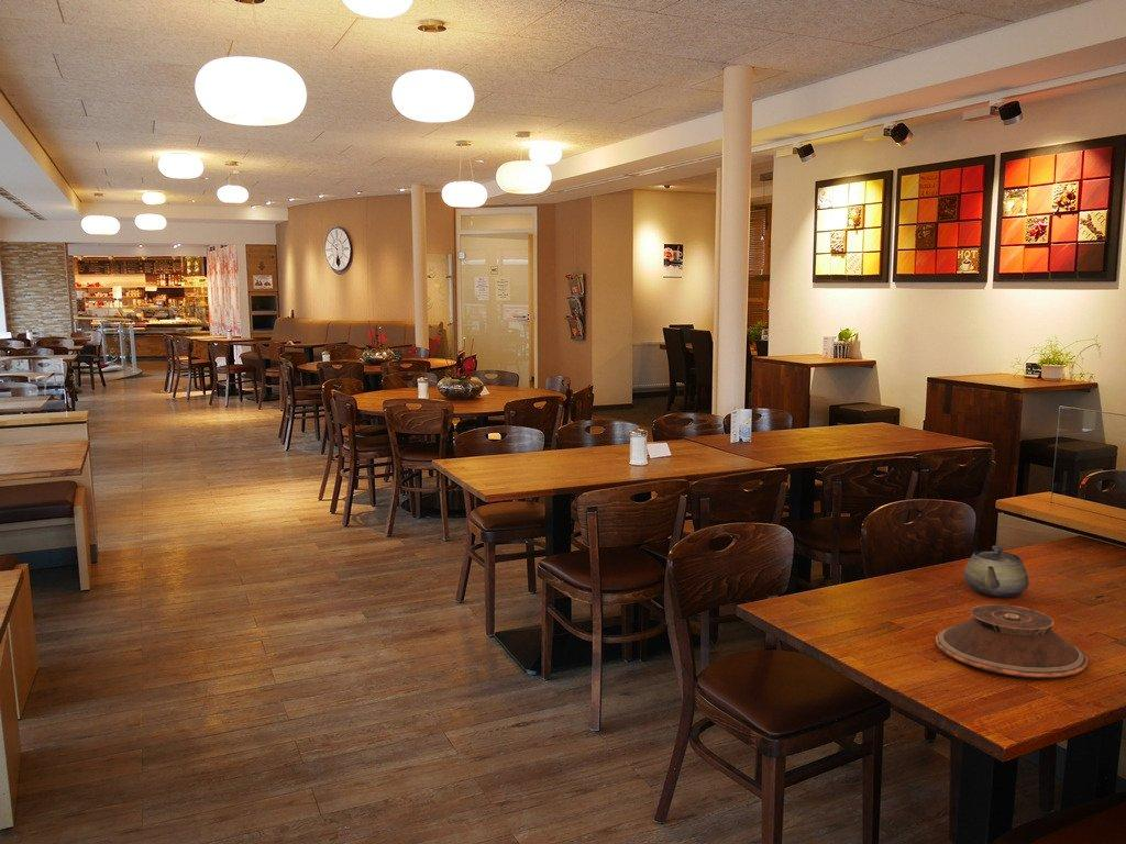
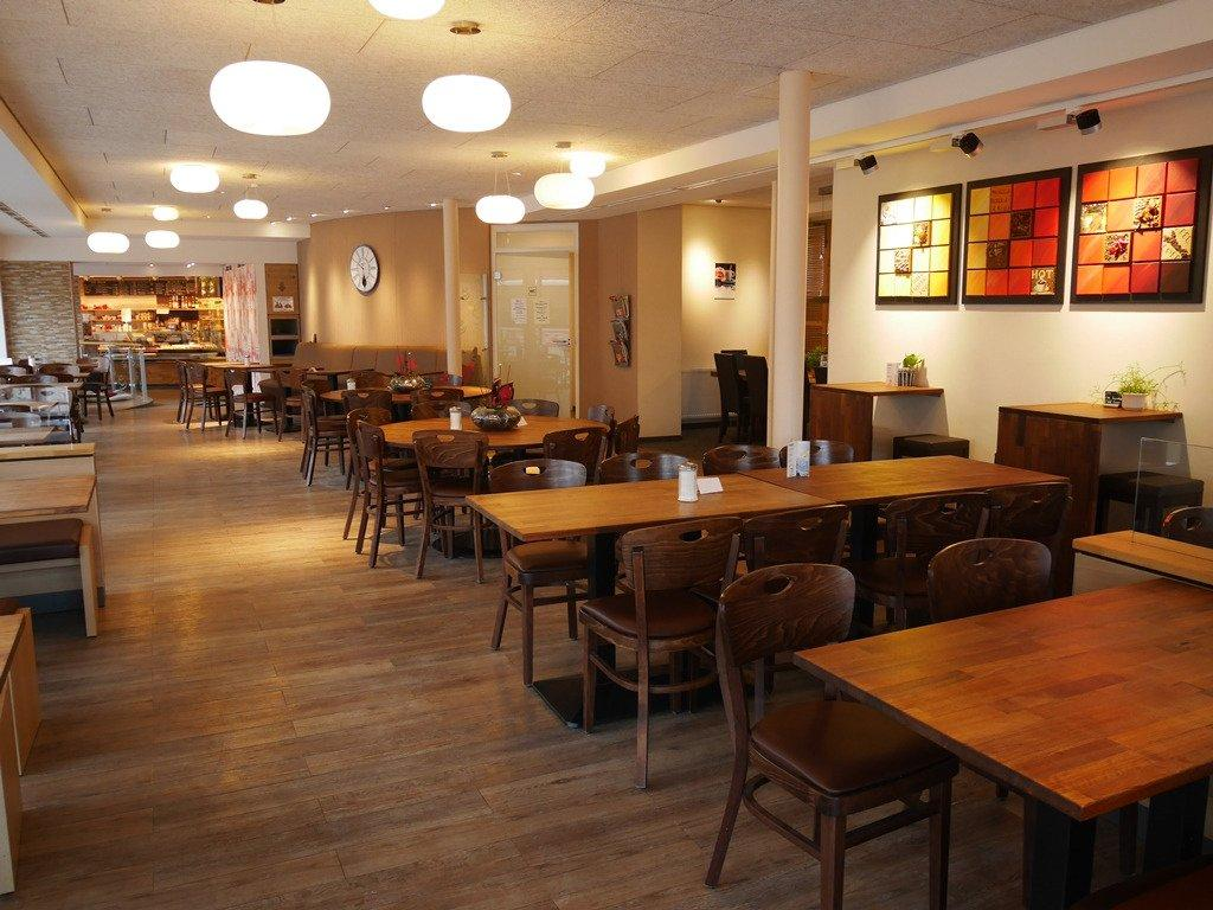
- teapot [963,545,1030,598]
- plate [935,603,1089,679]
